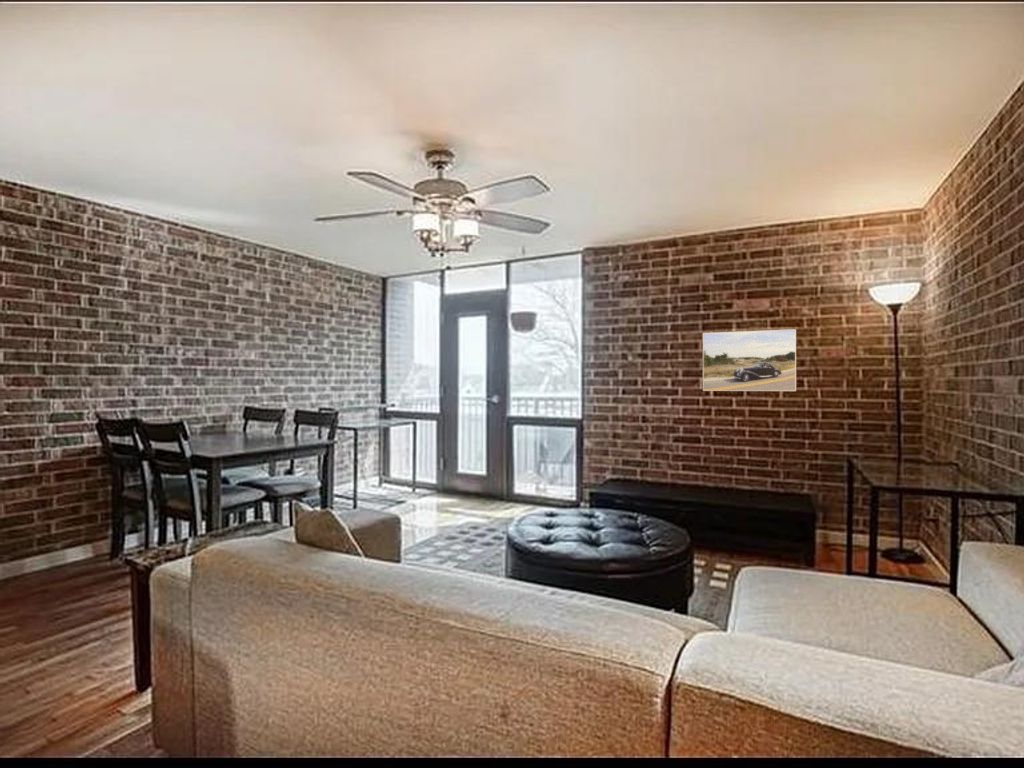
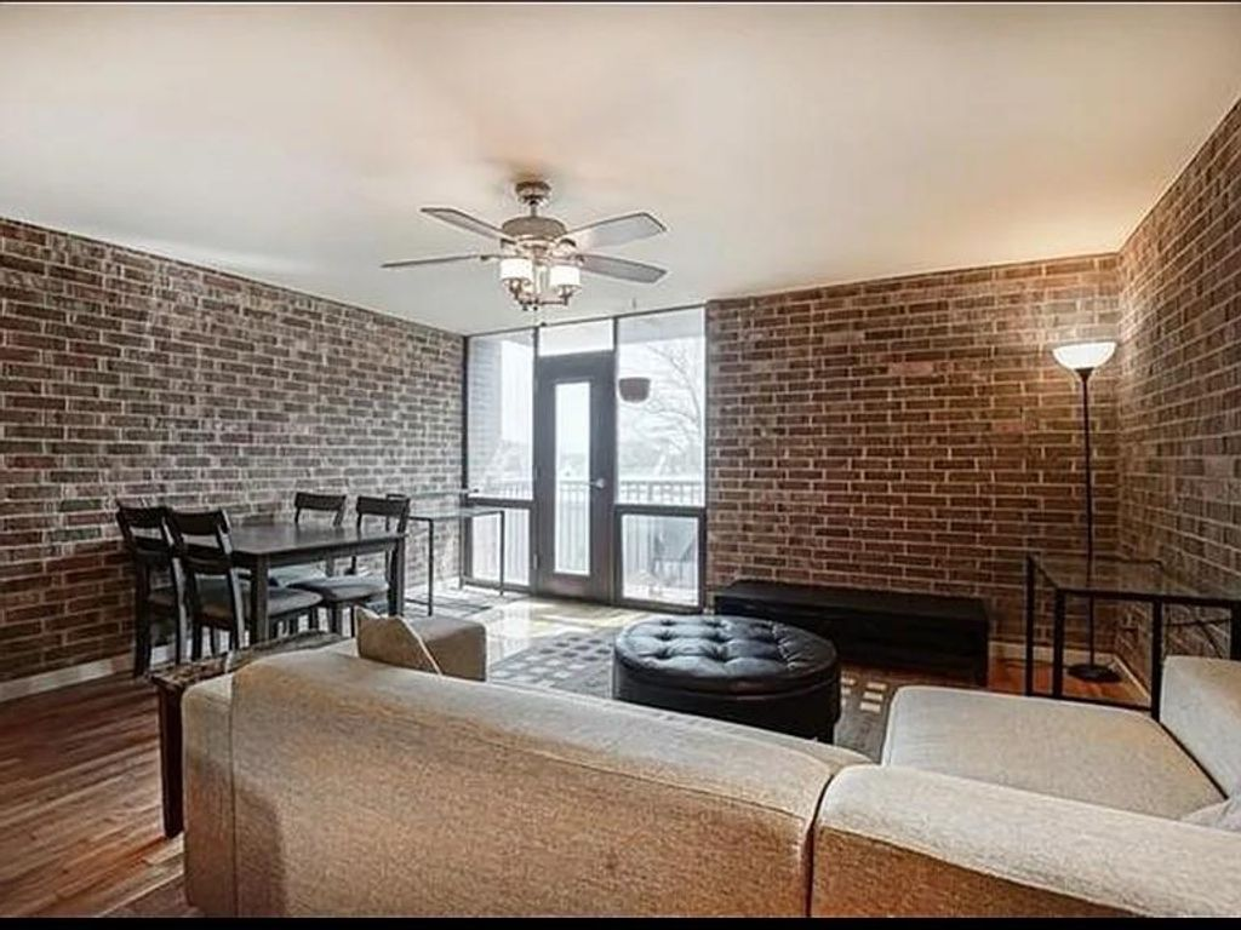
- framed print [702,328,797,392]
